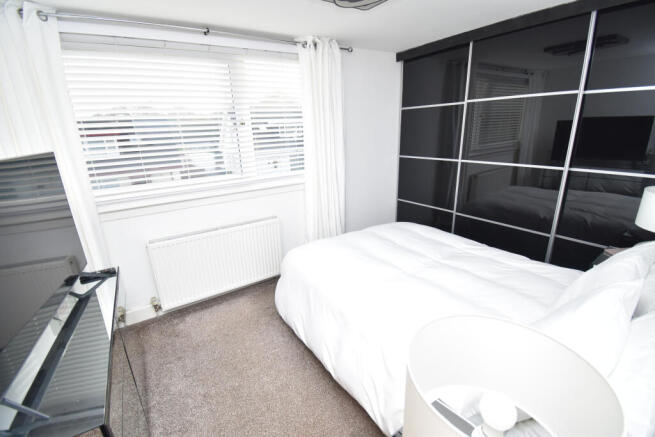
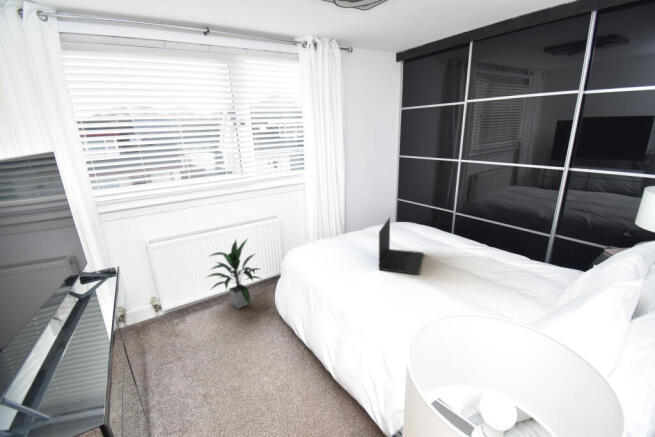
+ laptop [378,216,425,276]
+ indoor plant [204,236,262,309]
